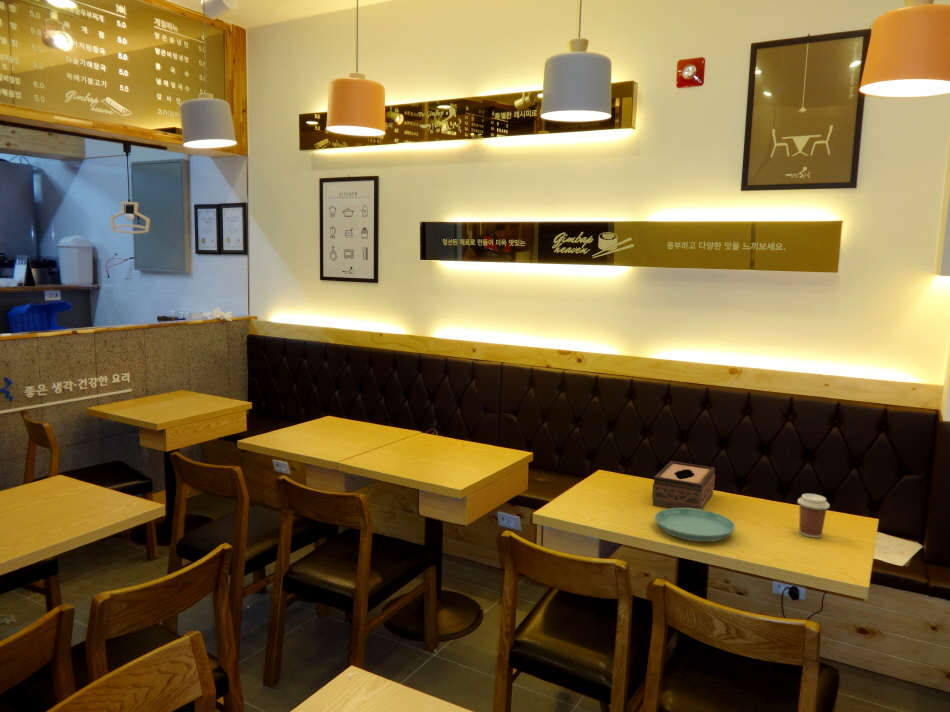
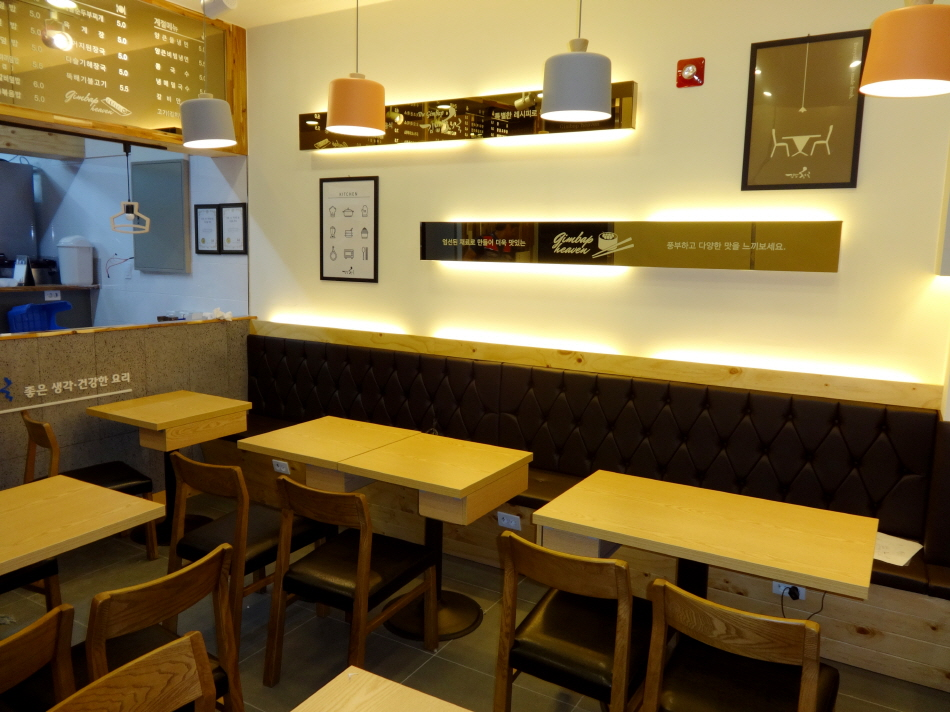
- coffee cup [796,493,830,539]
- tissue box [651,460,716,510]
- saucer [654,507,736,543]
